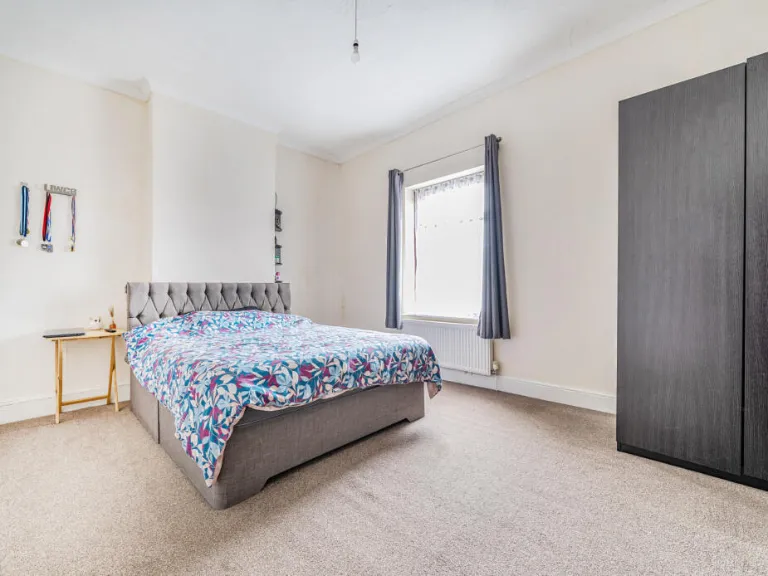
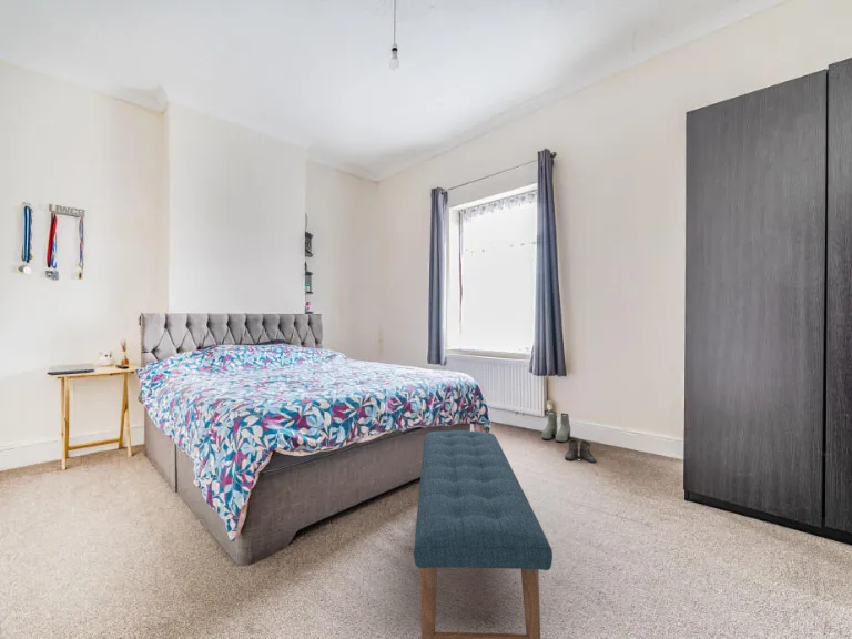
+ bench [413,429,554,639]
+ boots [540,410,571,443]
+ boots [564,438,597,464]
